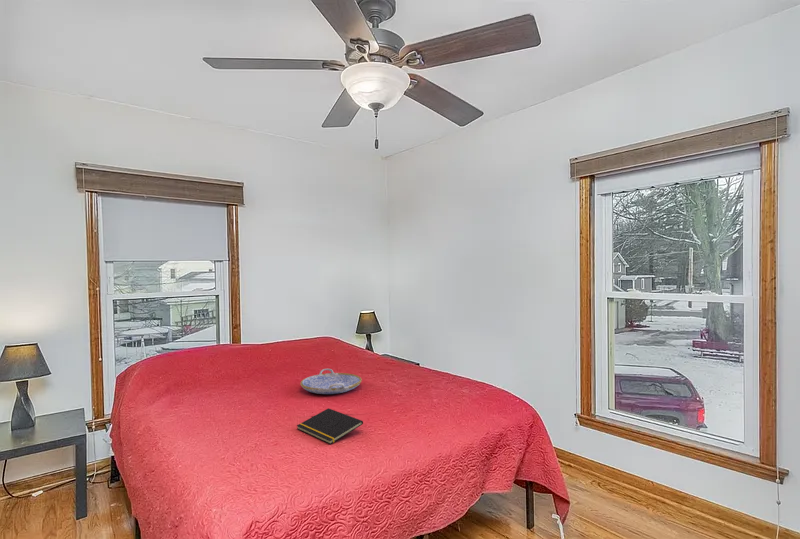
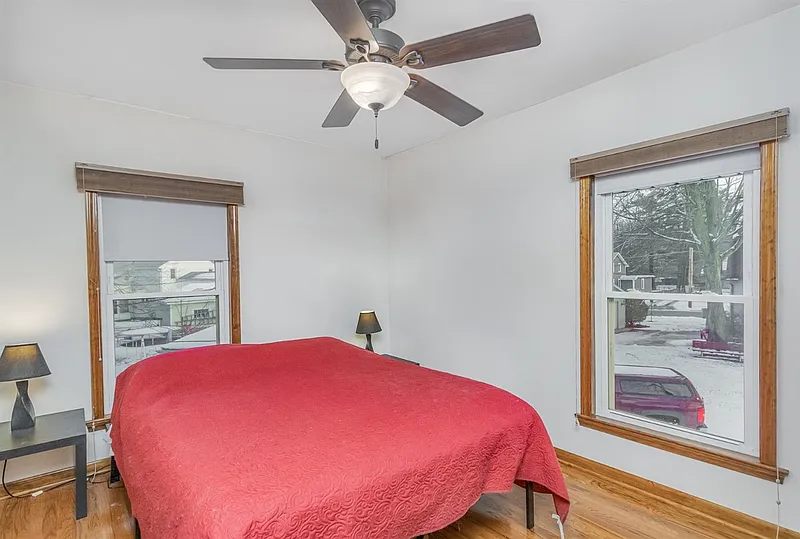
- serving tray [300,368,363,395]
- notepad [296,408,364,445]
